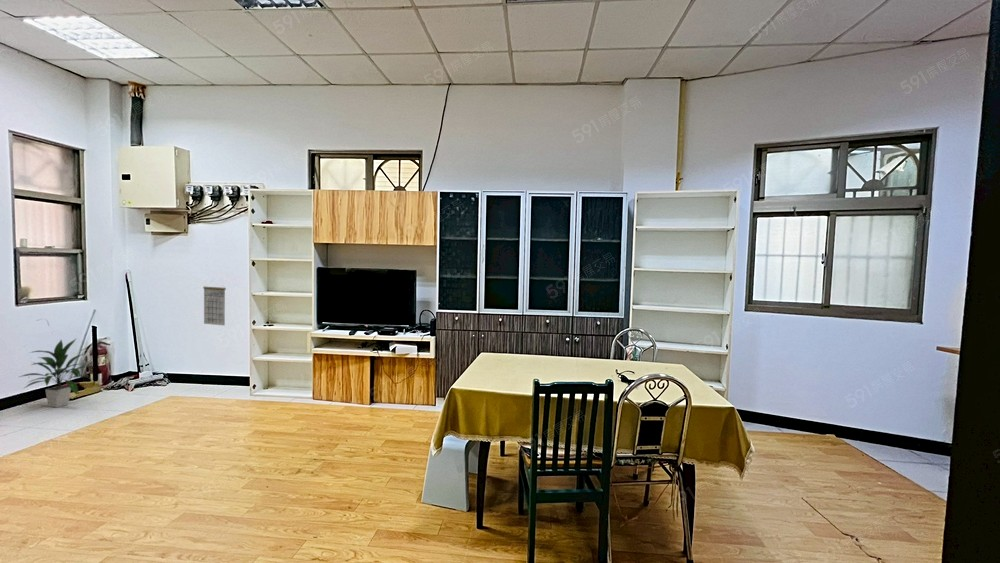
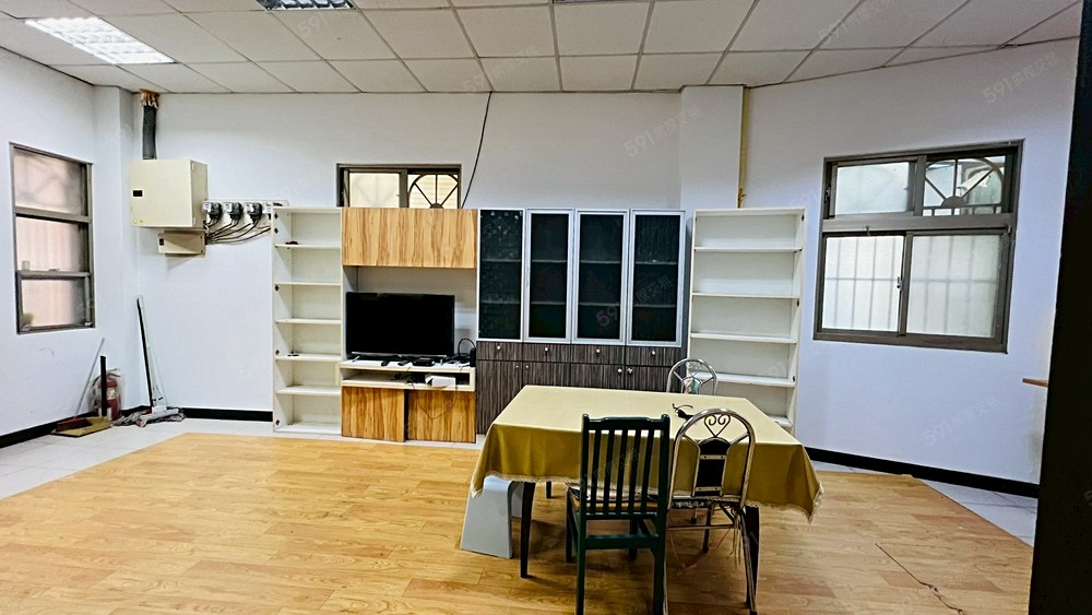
- calendar [202,279,227,327]
- indoor plant [19,337,90,408]
